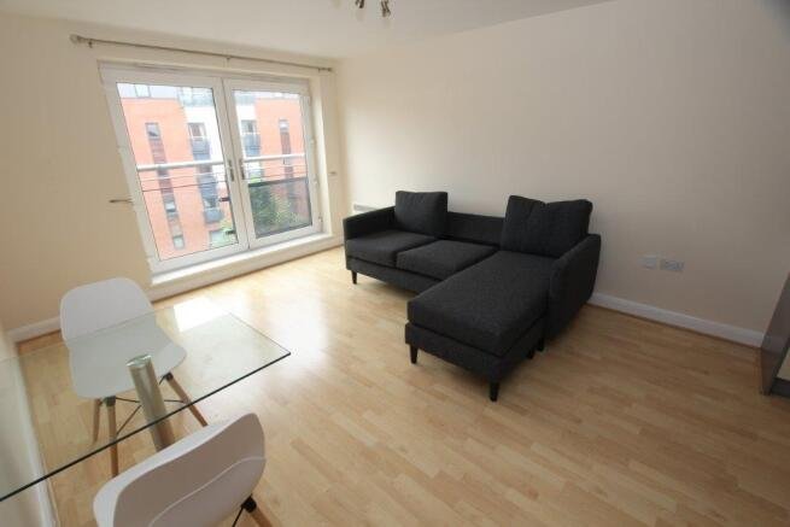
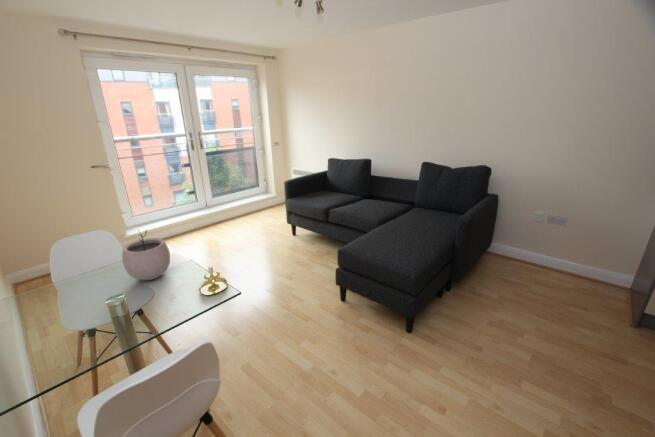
+ plant pot [121,229,171,281]
+ candle holder [197,259,228,297]
